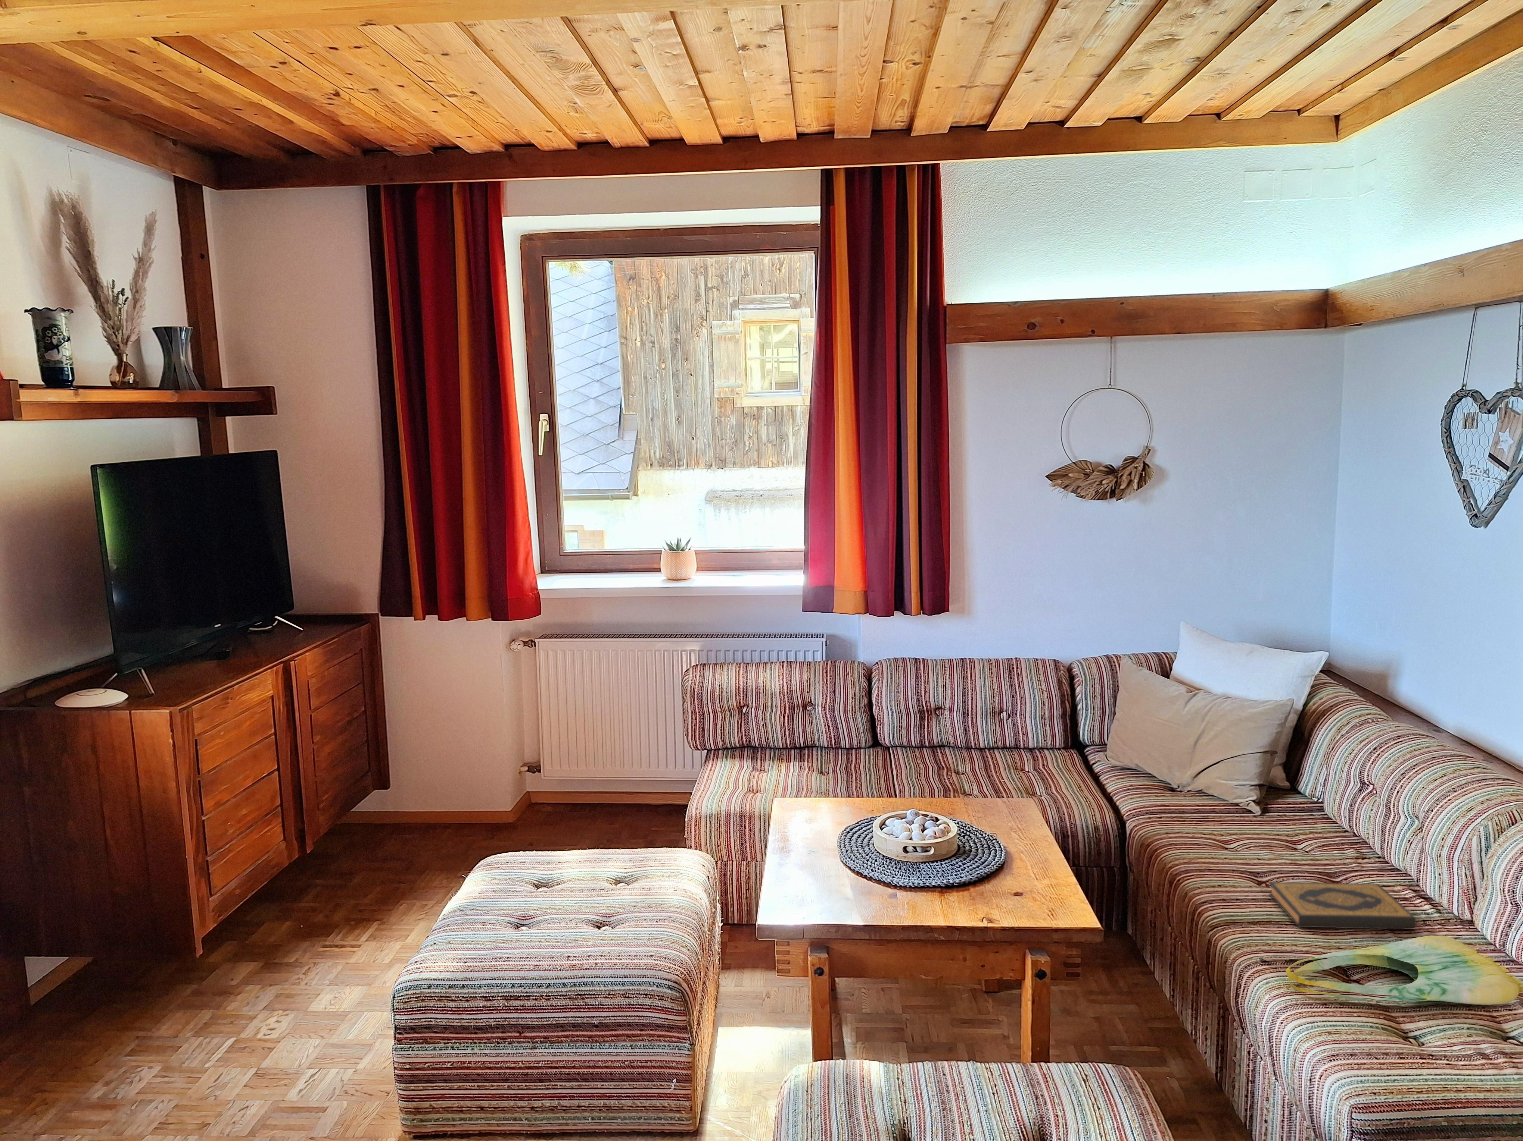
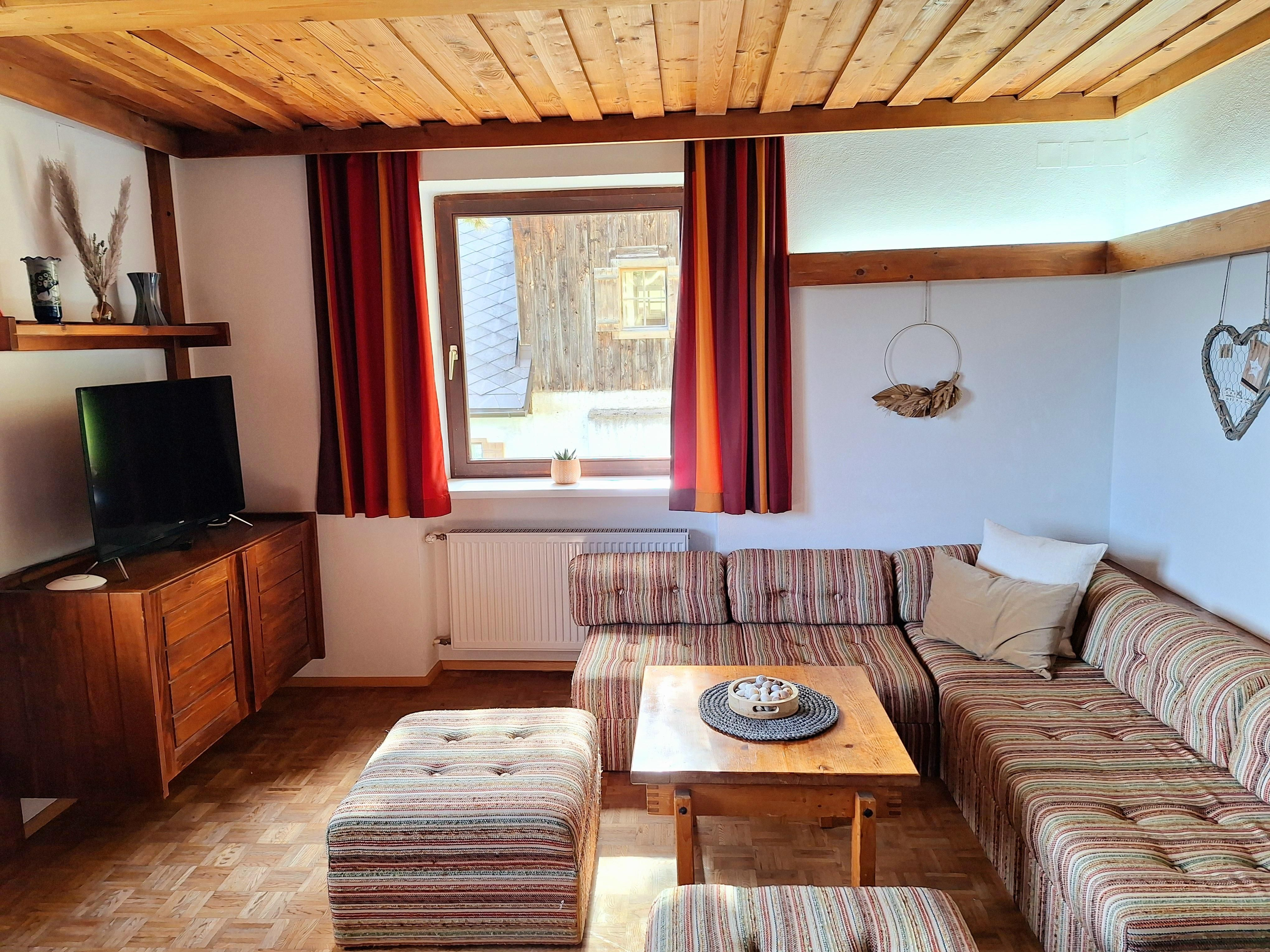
- tote bag [1286,935,1523,1006]
- hardback book [1269,882,1416,930]
